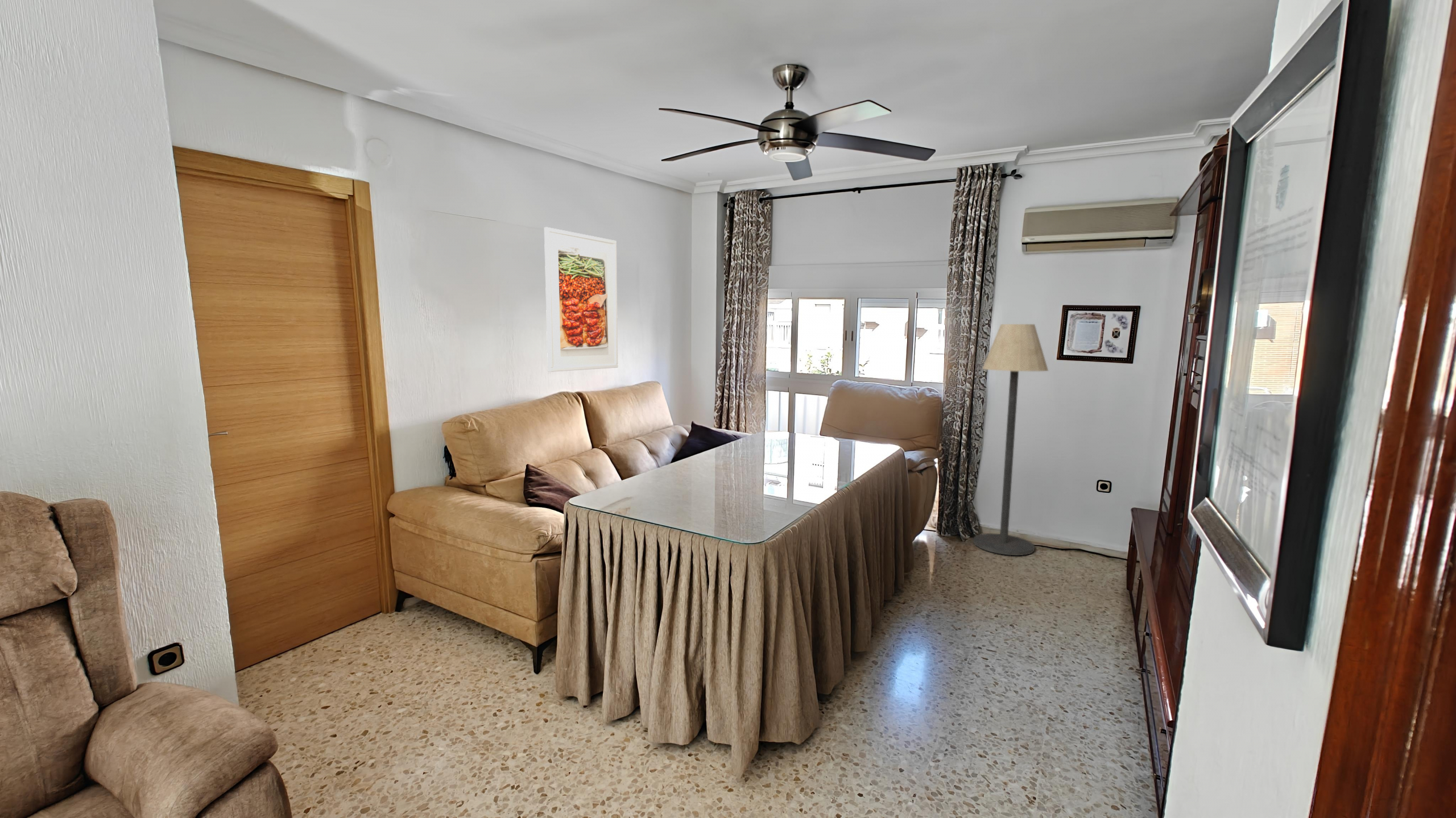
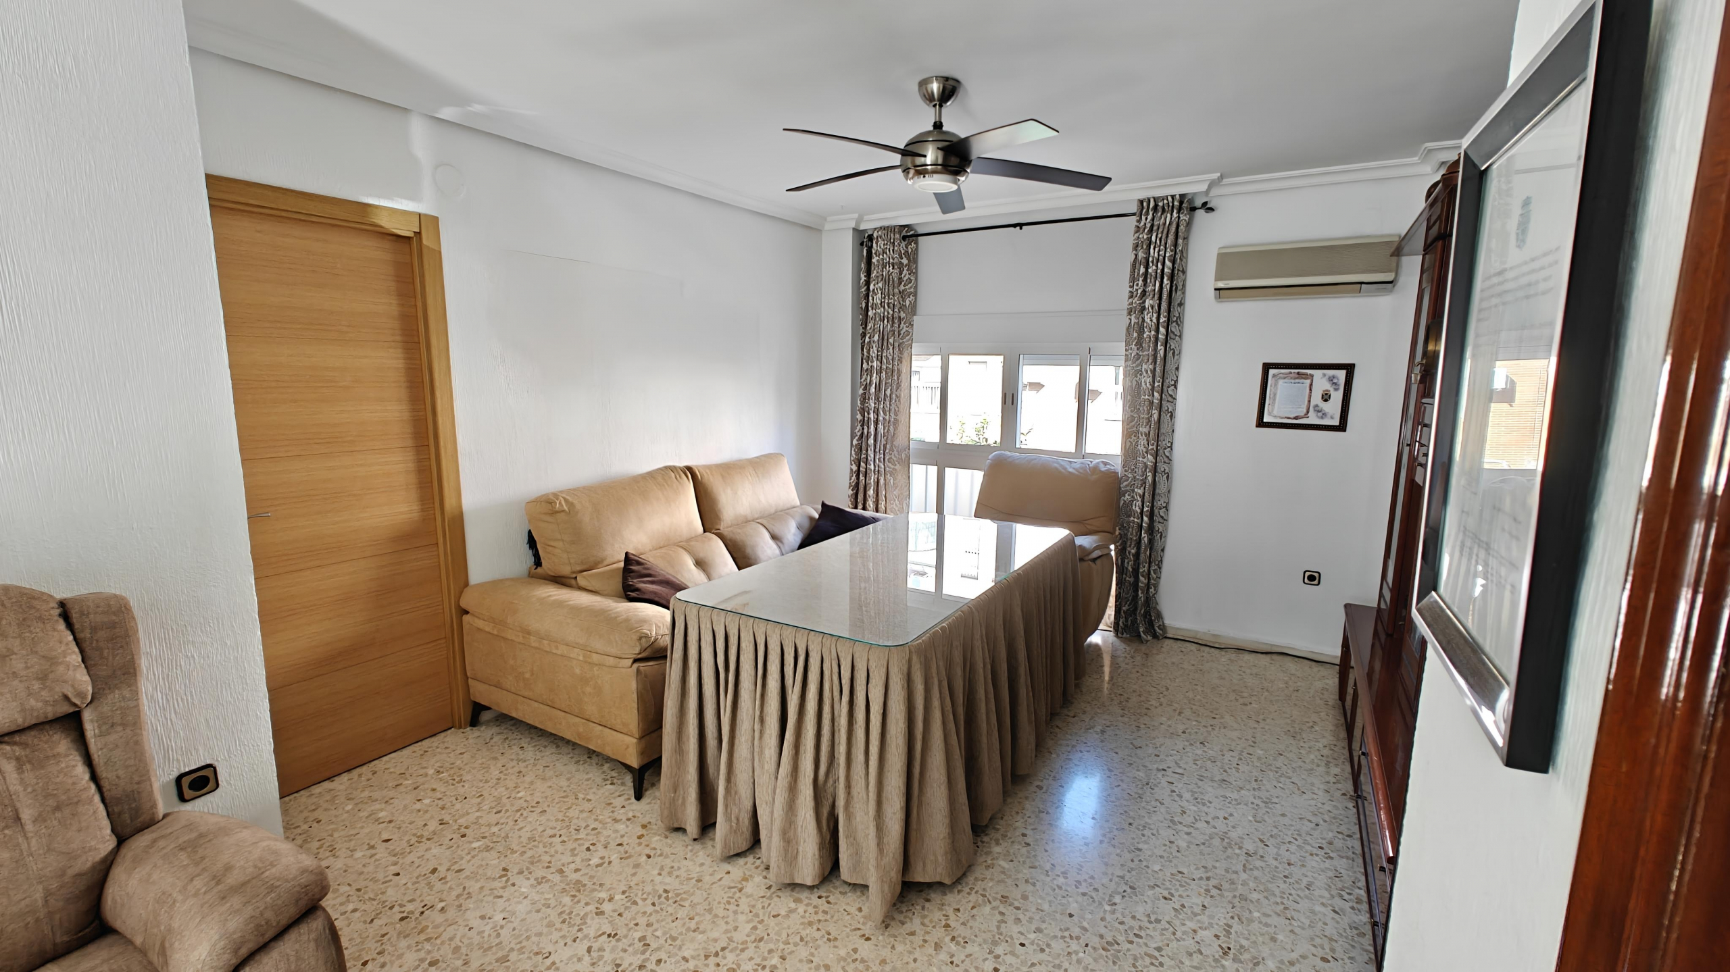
- floor lamp [973,323,1049,556]
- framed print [544,227,619,372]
